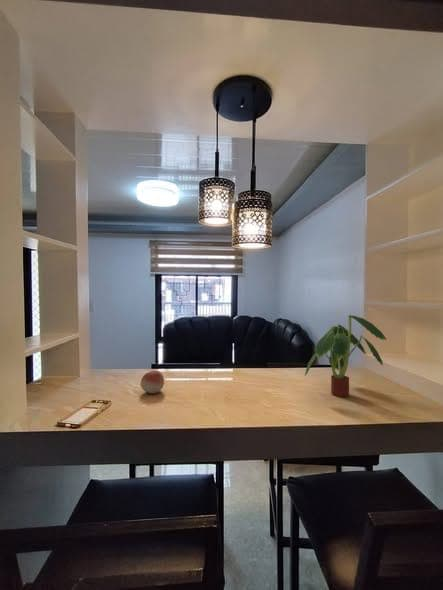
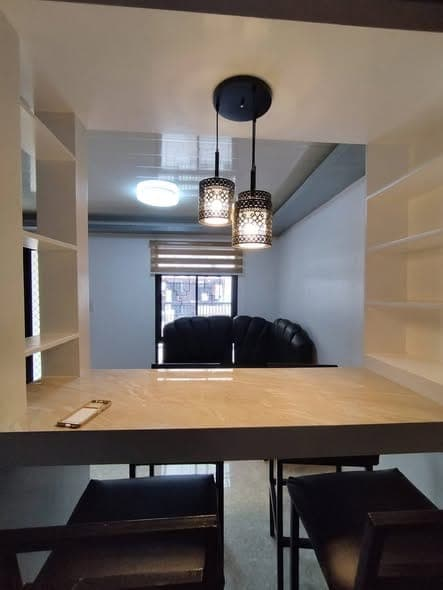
- fruit [140,370,165,395]
- plant [304,314,387,398]
